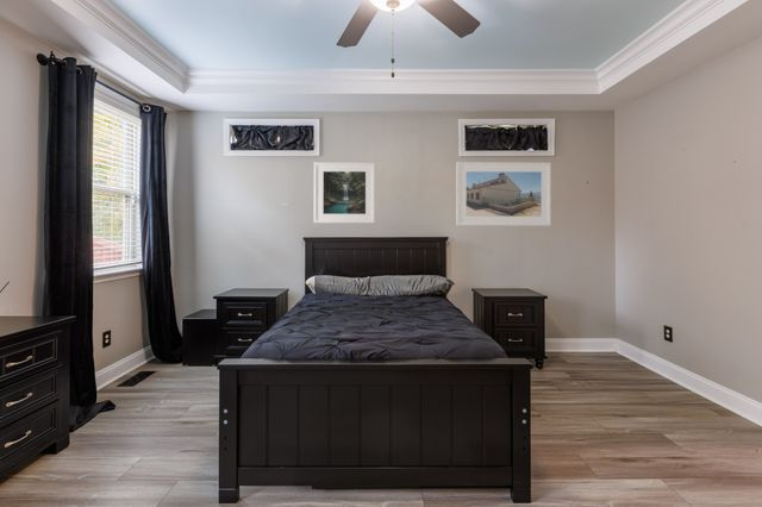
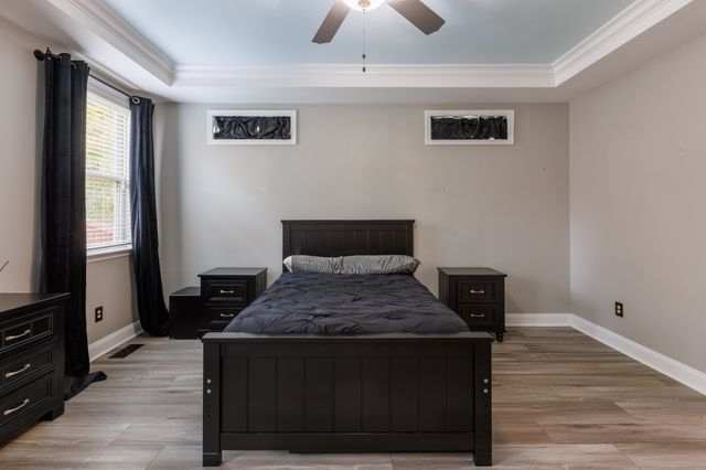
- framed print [455,161,552,227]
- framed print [313,161,376,225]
